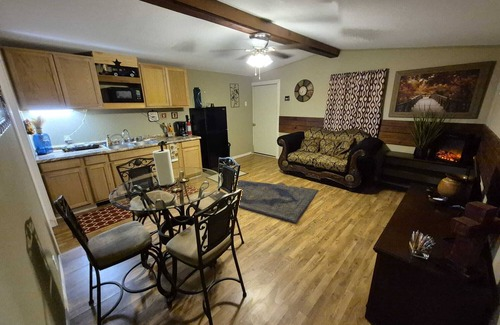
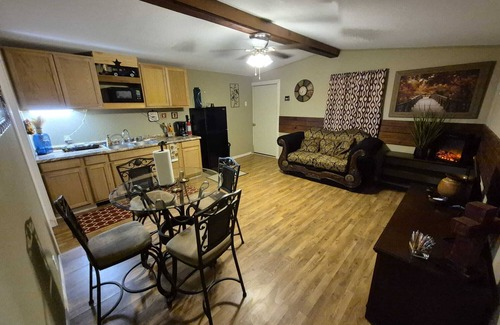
- rug [237,179,320,224]
